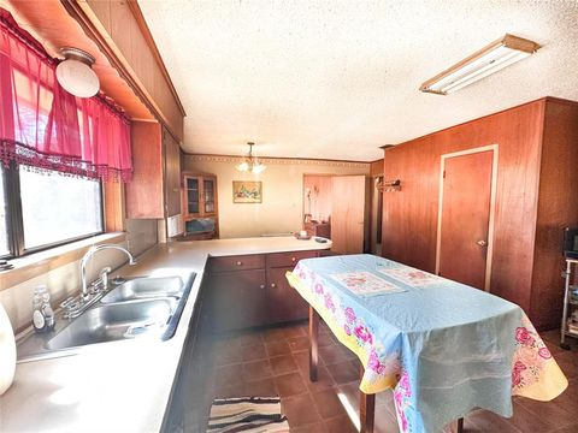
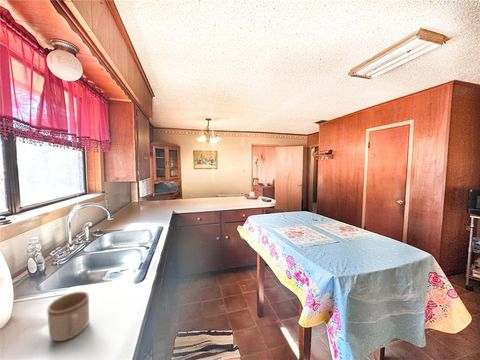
+ mug [46,291,90,342]
